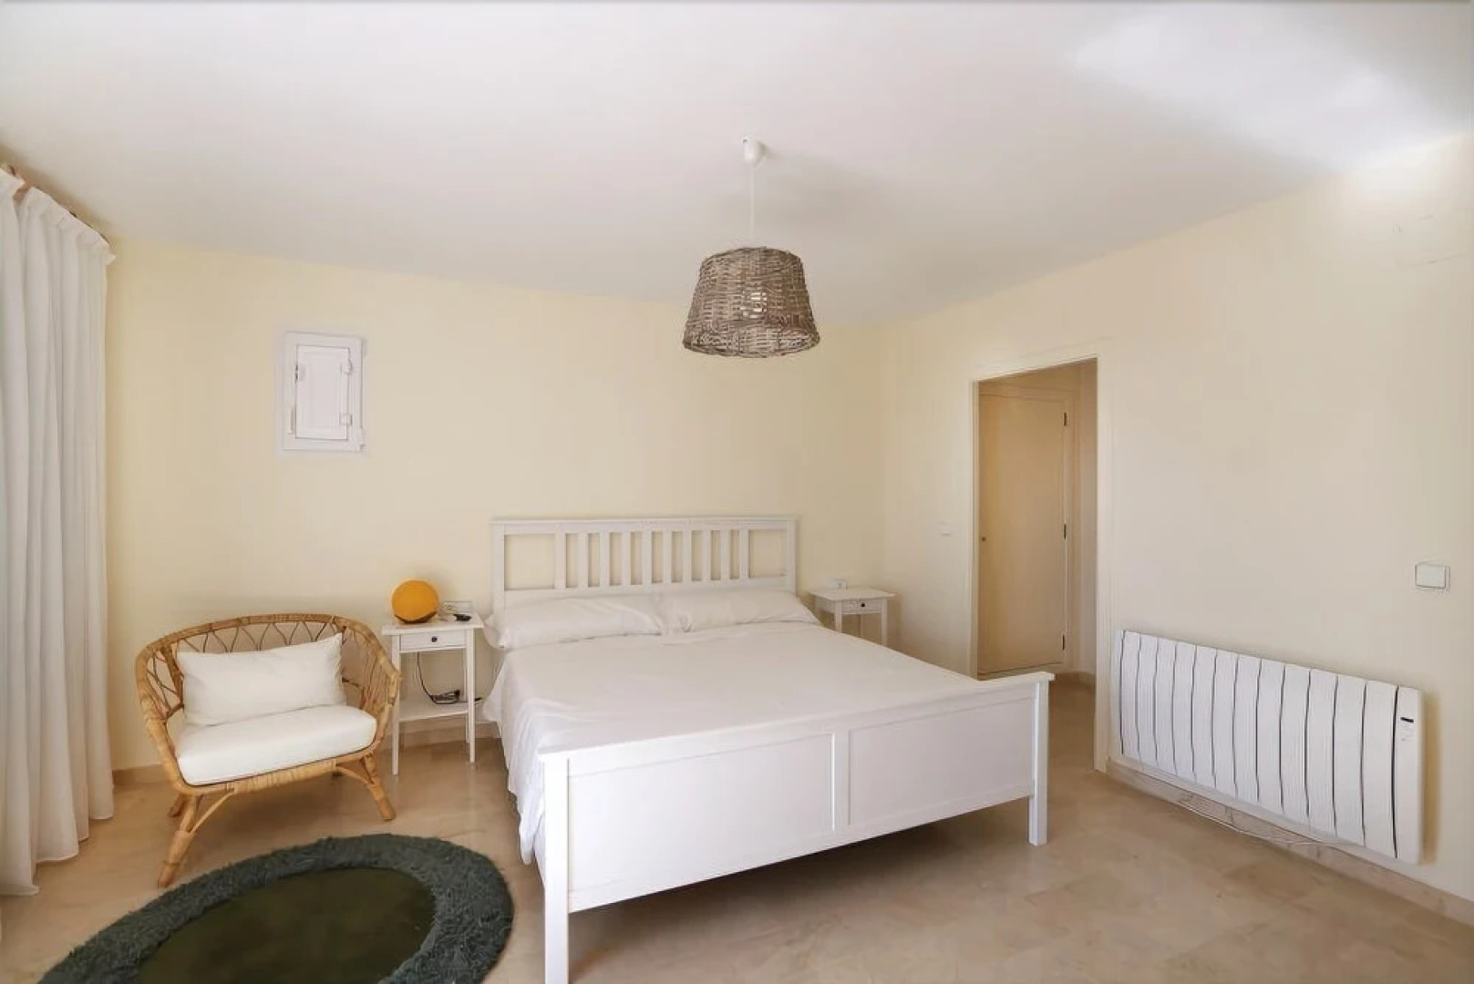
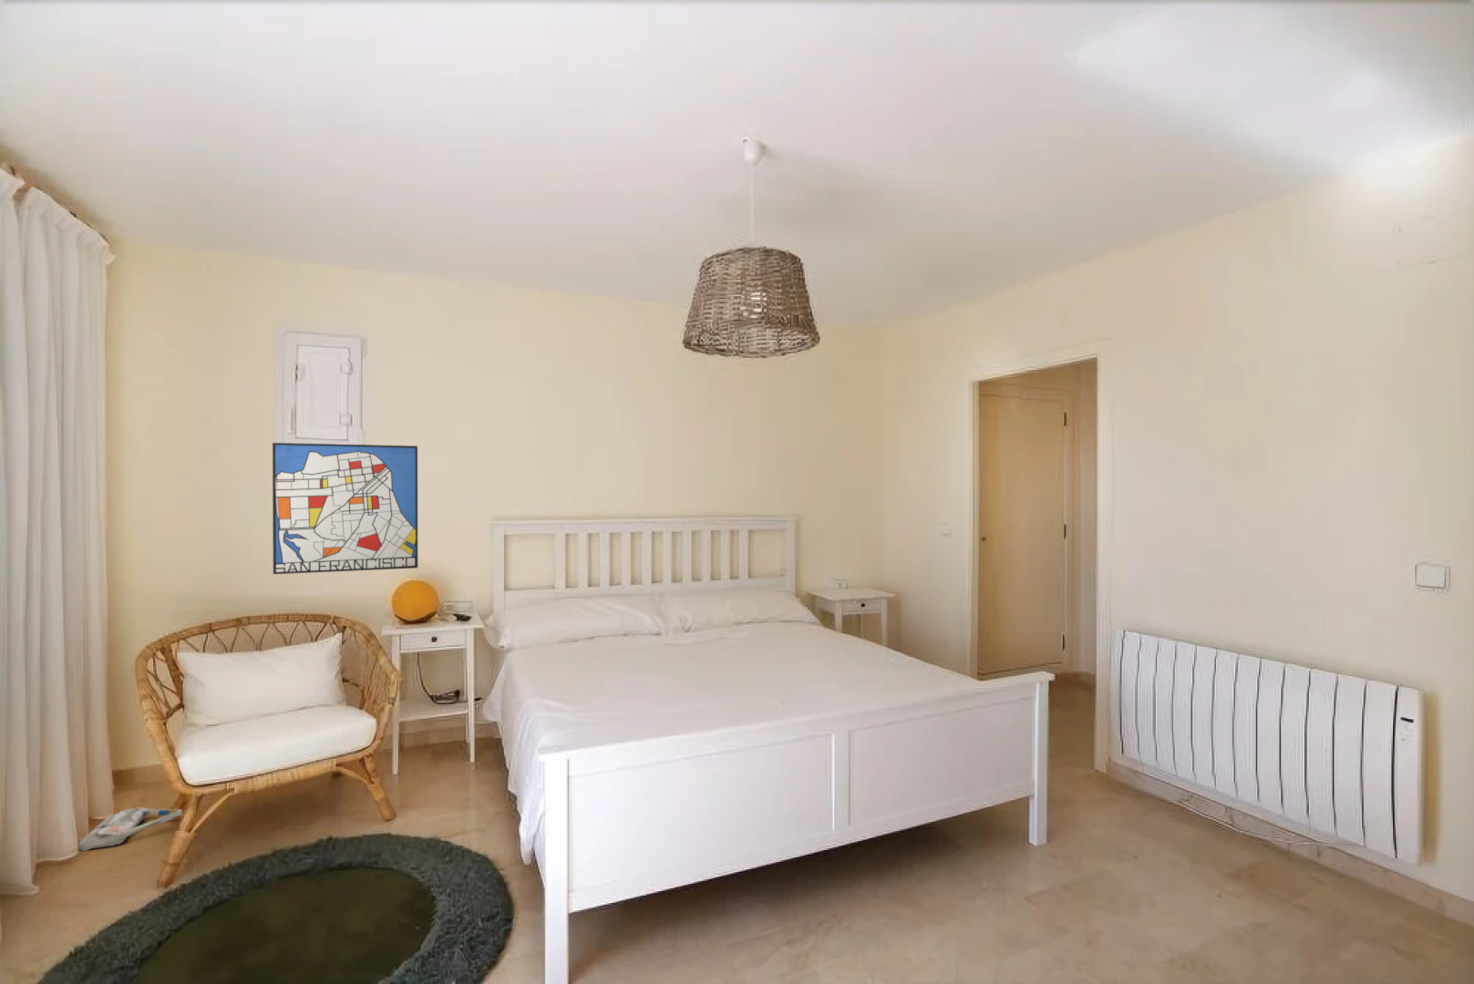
+ wall art [271,441,418,574]
+ bag [78,806,183,852]
